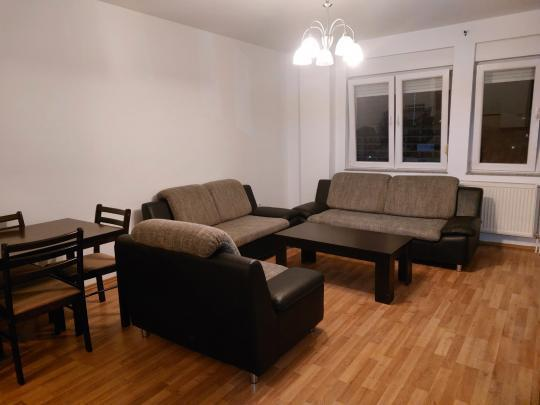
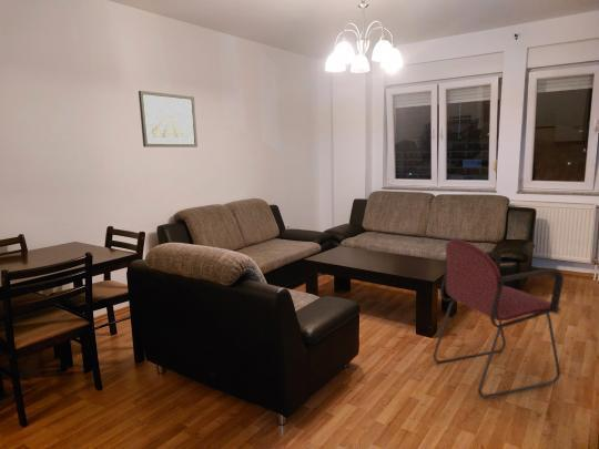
+ wall art [138,90,199,149]
+ armchair [433,238,565,399]
